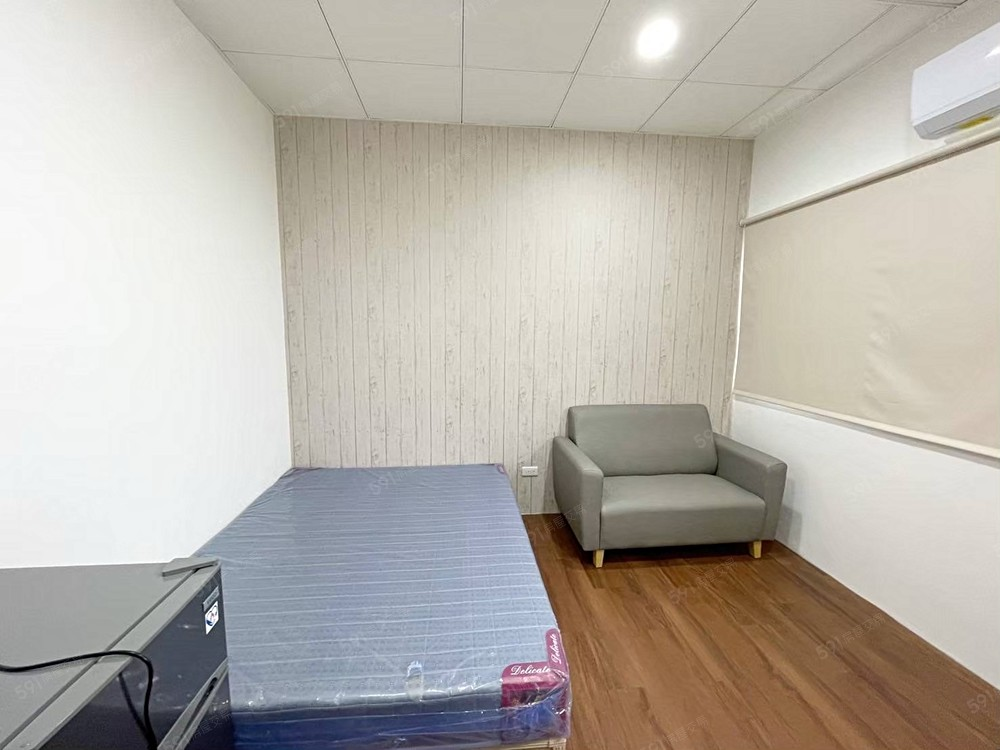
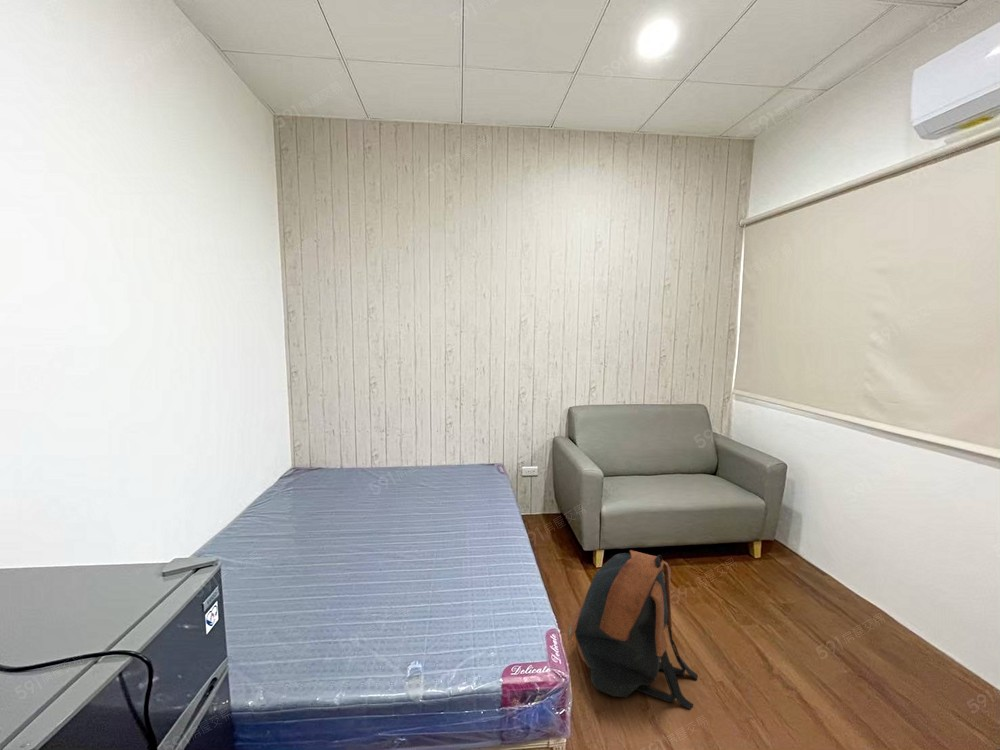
+ backpack [566,549,698,710]
